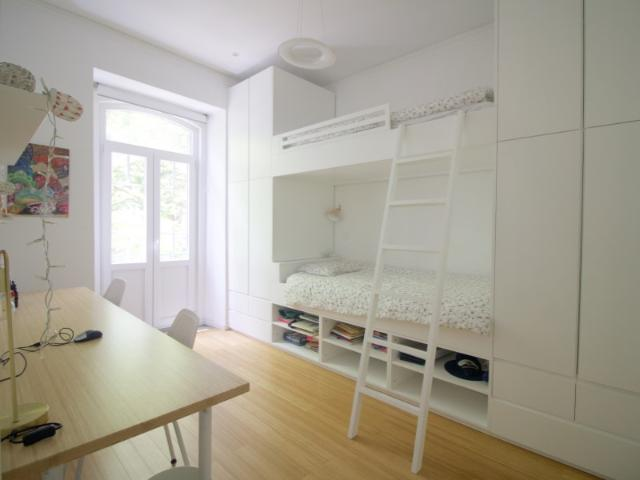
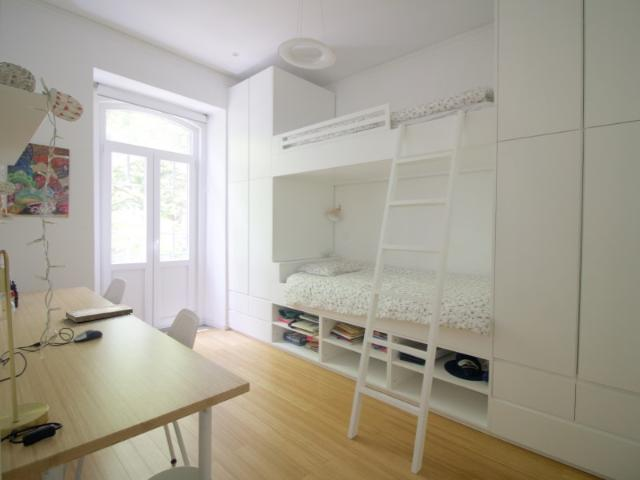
+ book [65,303,134,323]
